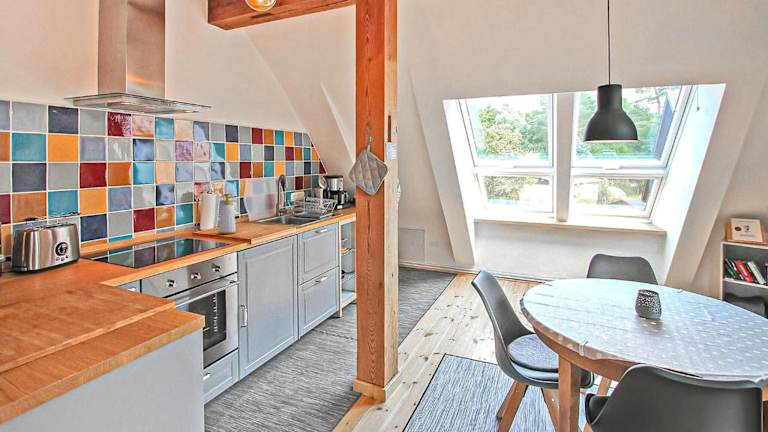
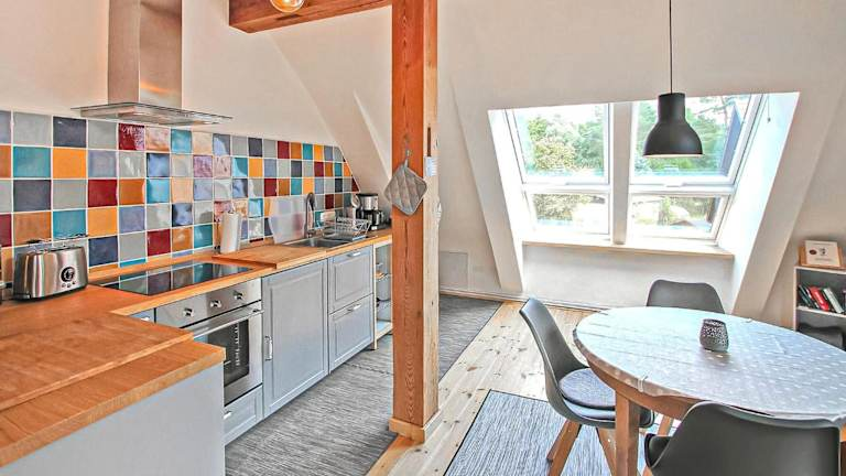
- soap bottle [218,193,237,235]
